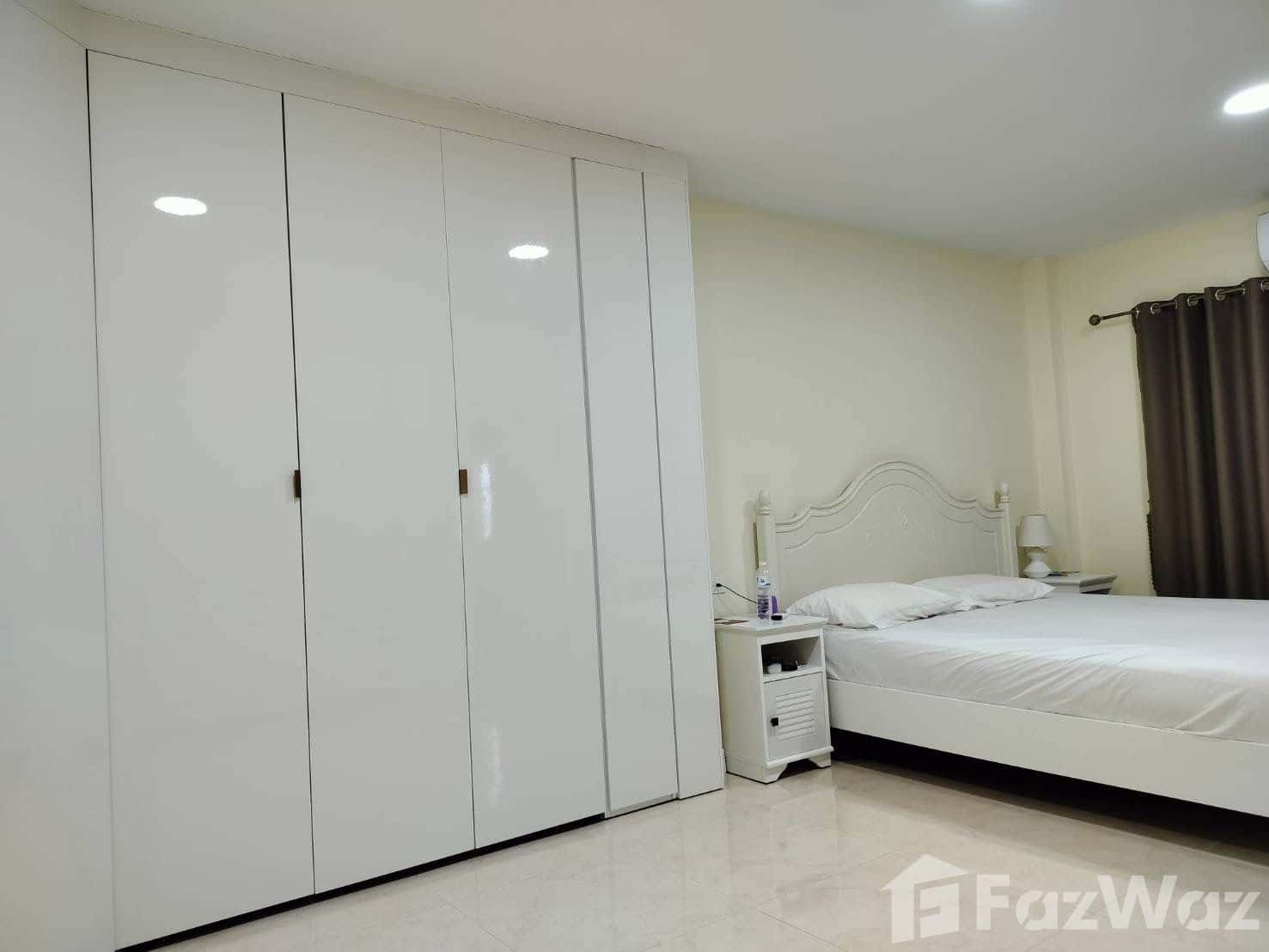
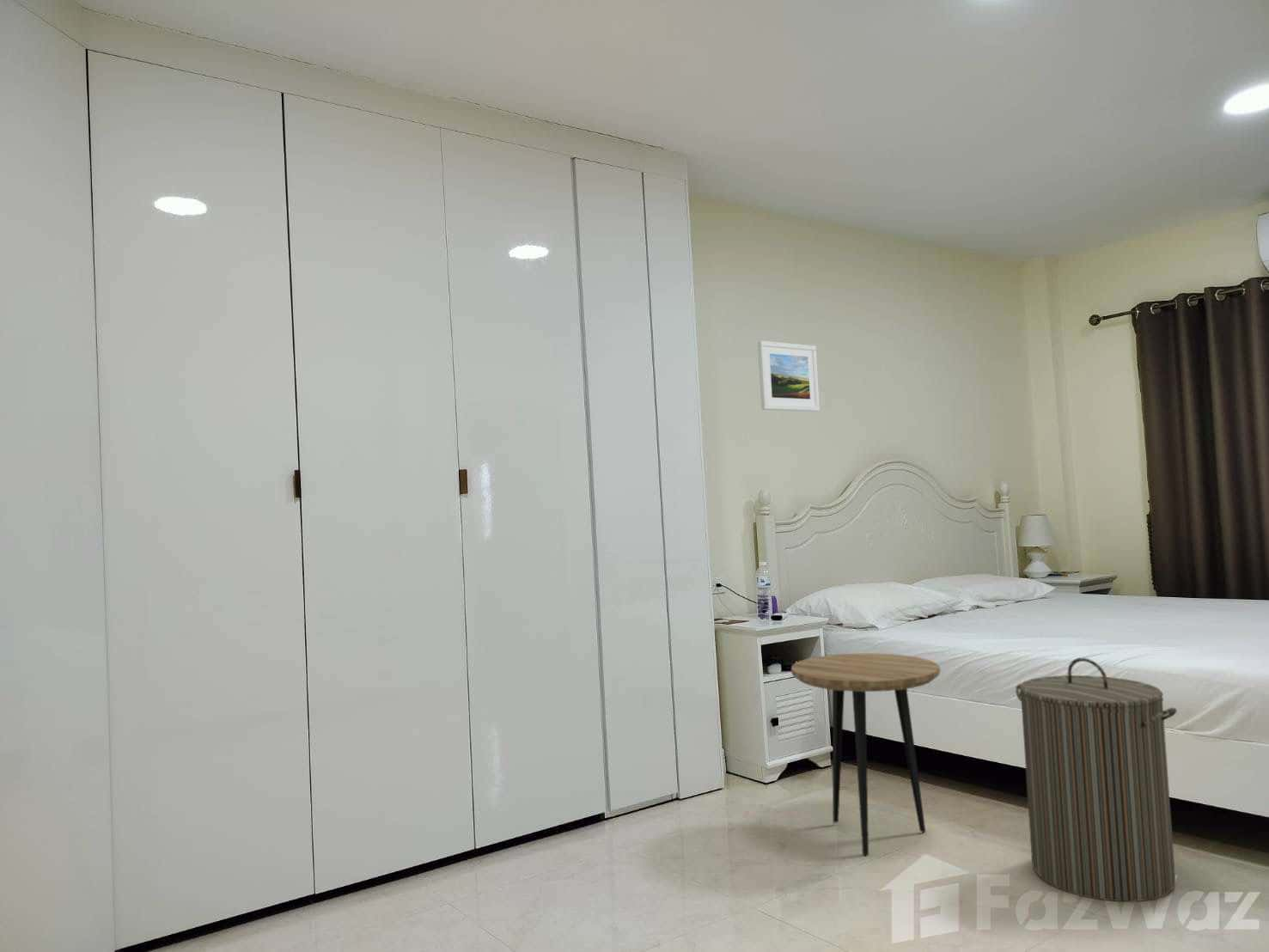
+ laundry hamper [1015,657,1177,902]
+ side table [790,652,941,857]
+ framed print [757,340,821,412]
